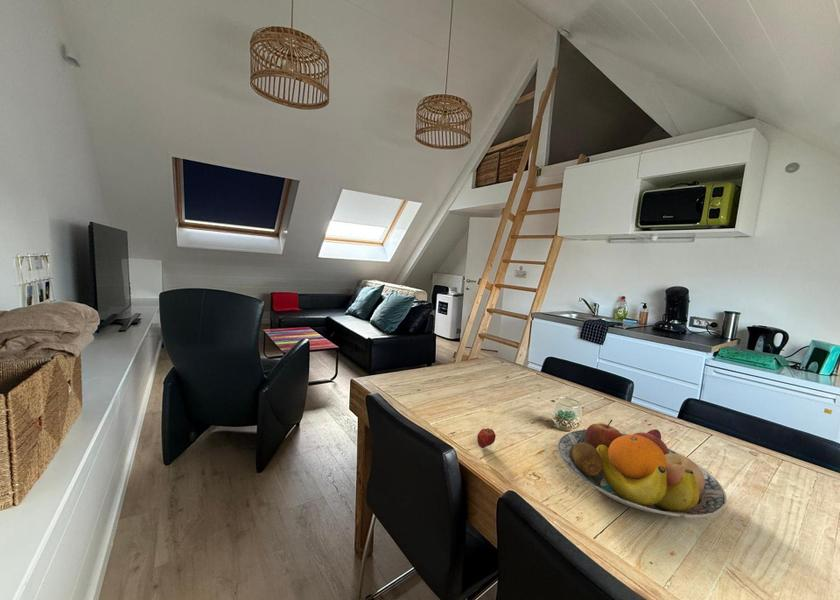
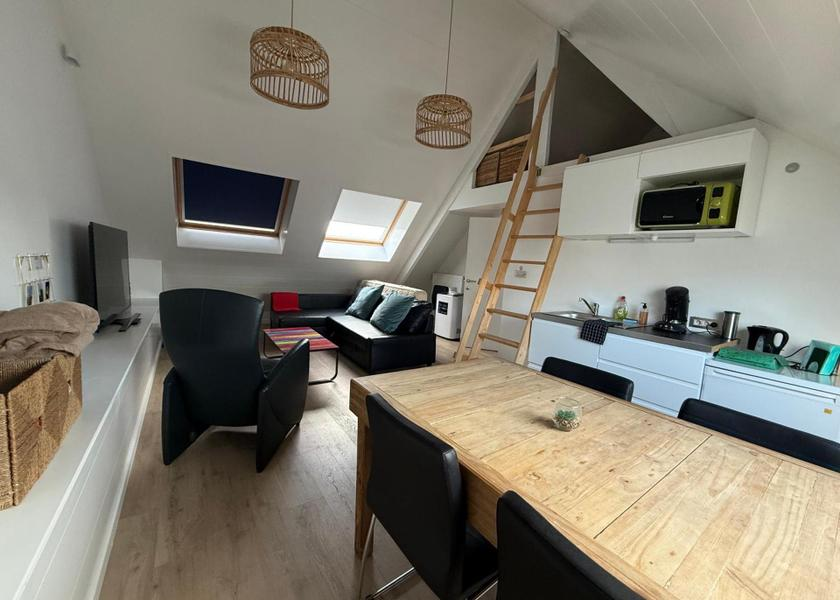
- fruit [476,427,497,449]
- fruit bowl [556,419,728,519]
